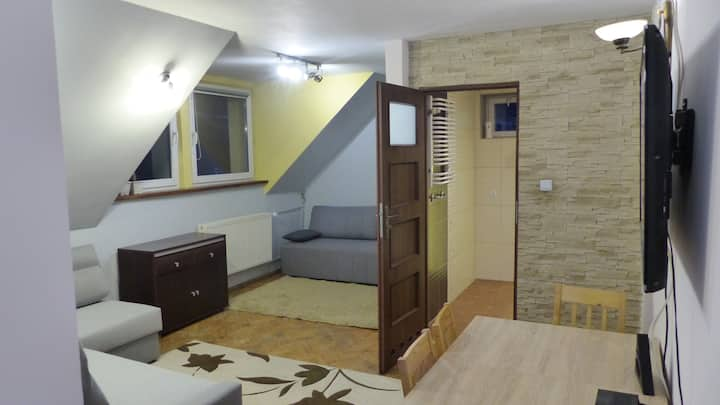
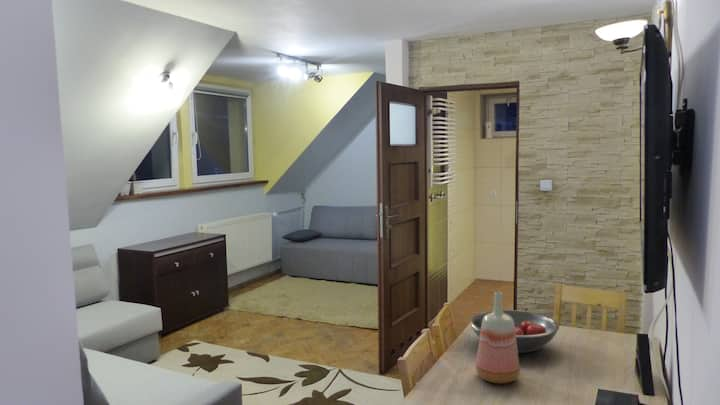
+ fruit bowl [469,309,560,354]
+ vase [475,291,521,384]
